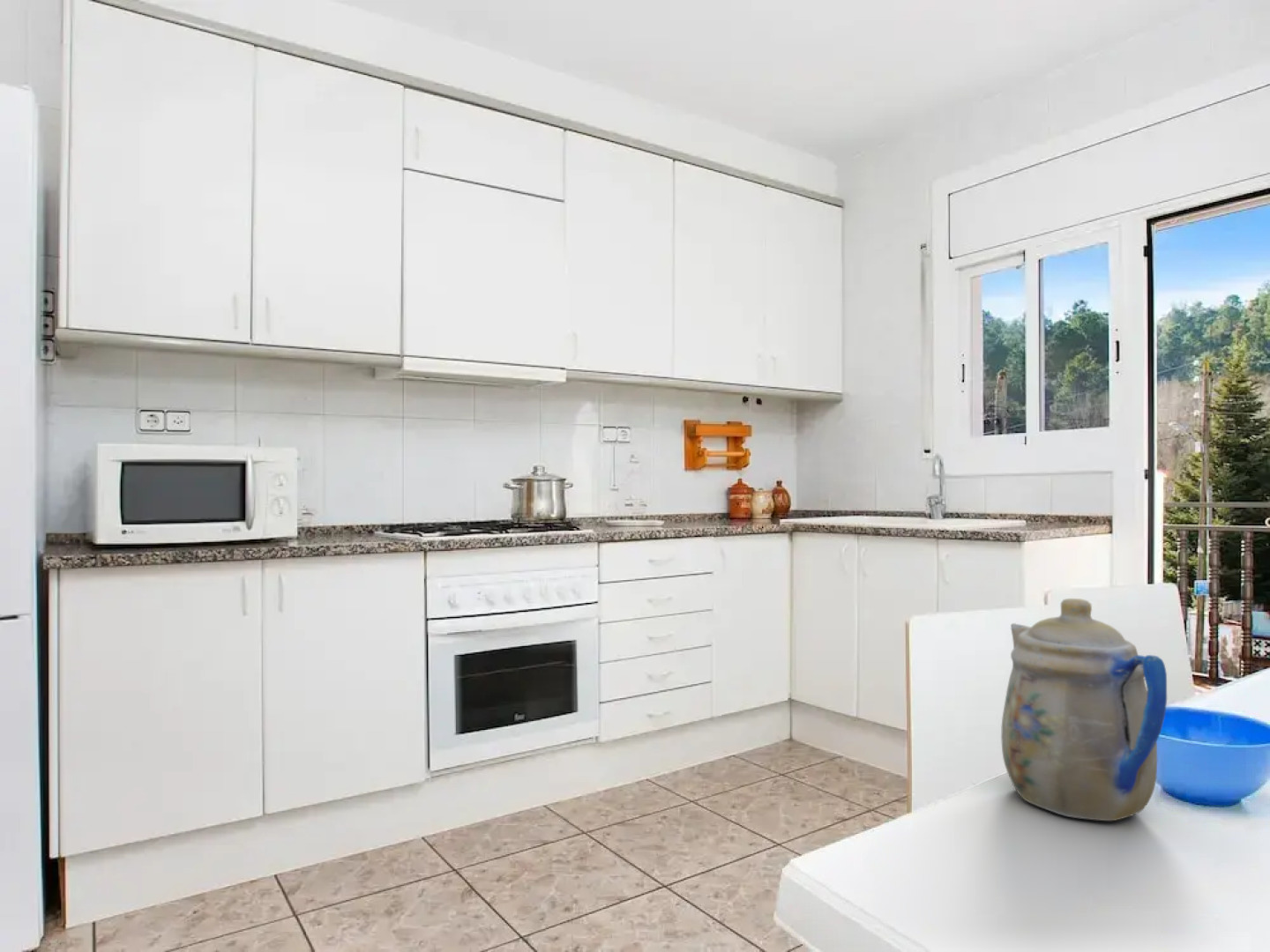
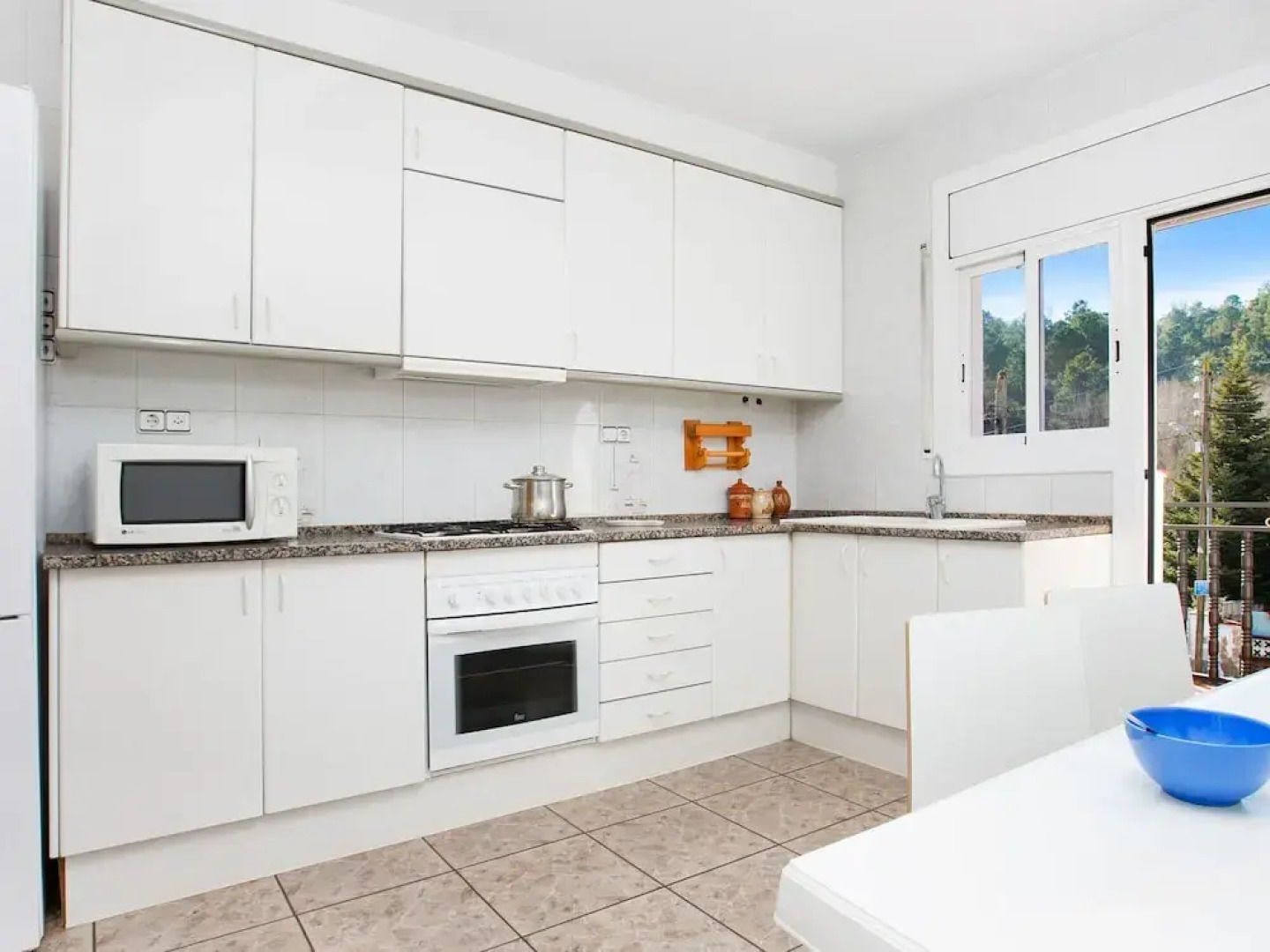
- teapot [1000,598,1168,822]
